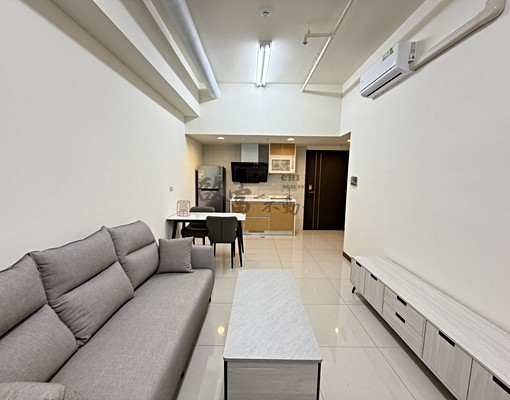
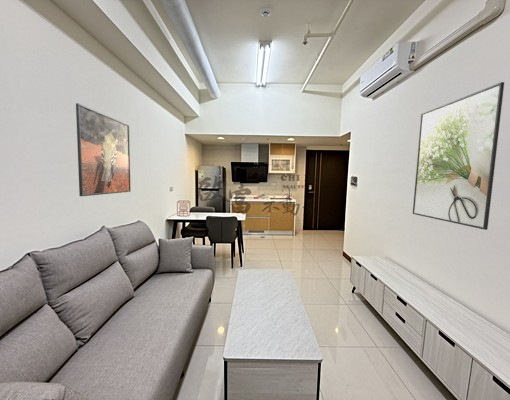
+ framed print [412,81,505,231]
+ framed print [75,102,132,197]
